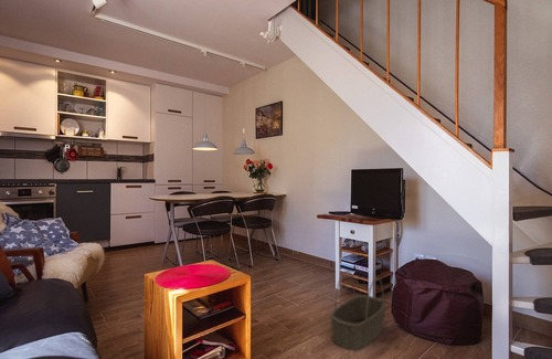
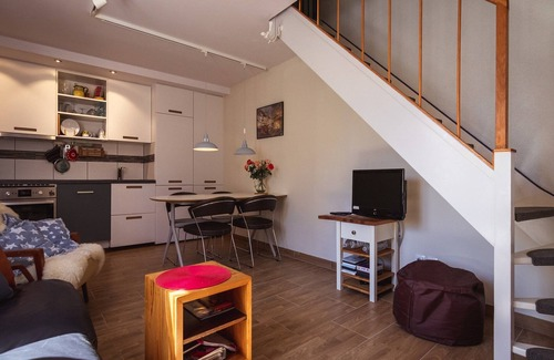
- basket [330,270,386,352]
